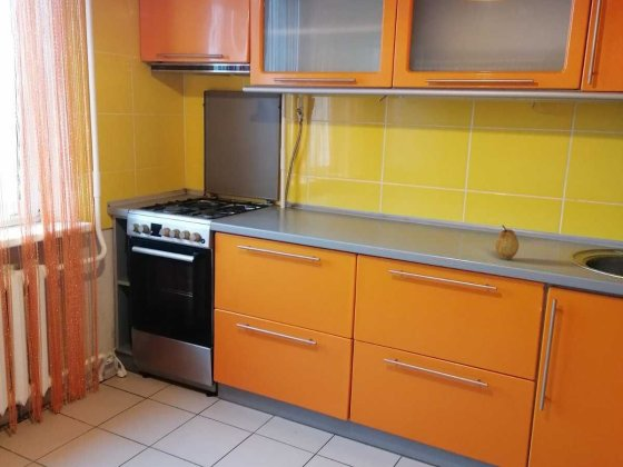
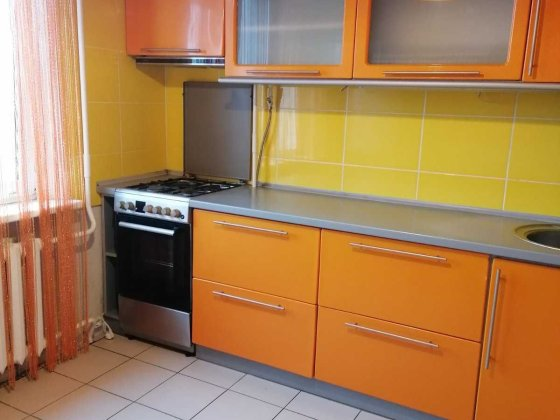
- fruit [494,225,520,260]
